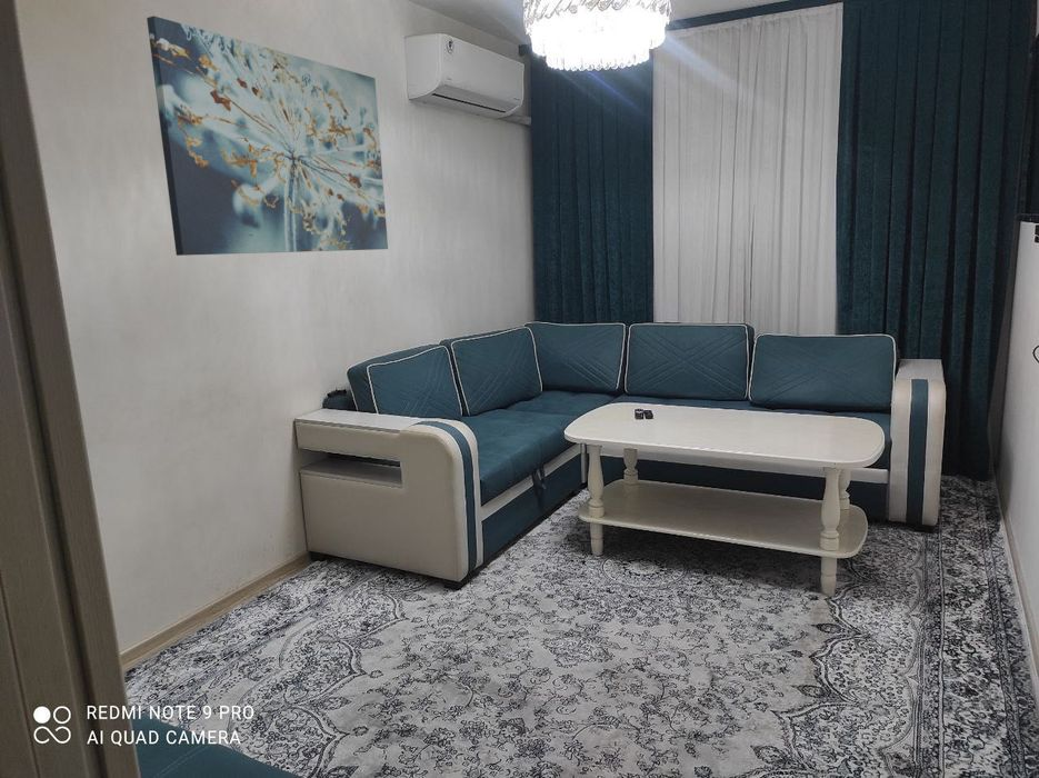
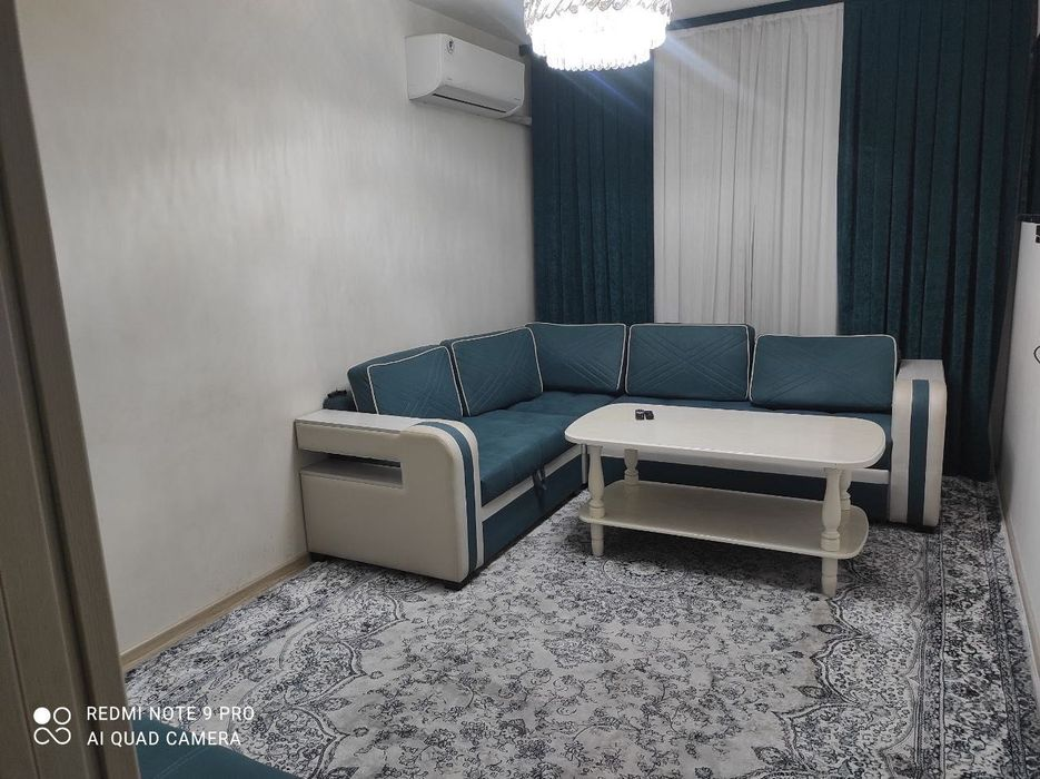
- wall art [146,16,389,257]
